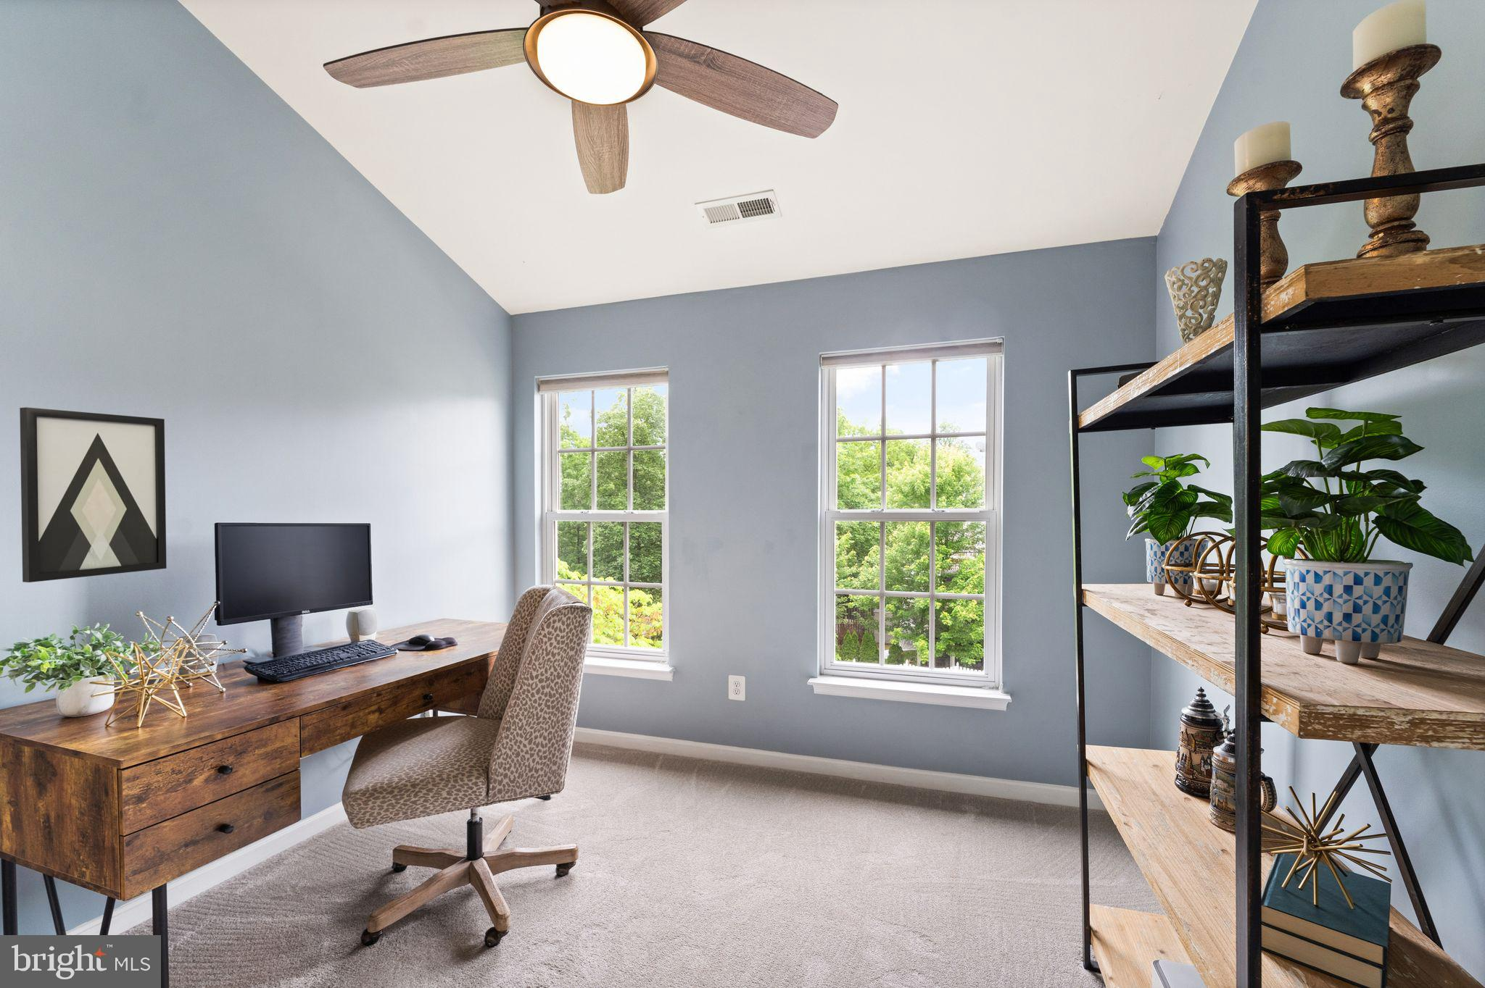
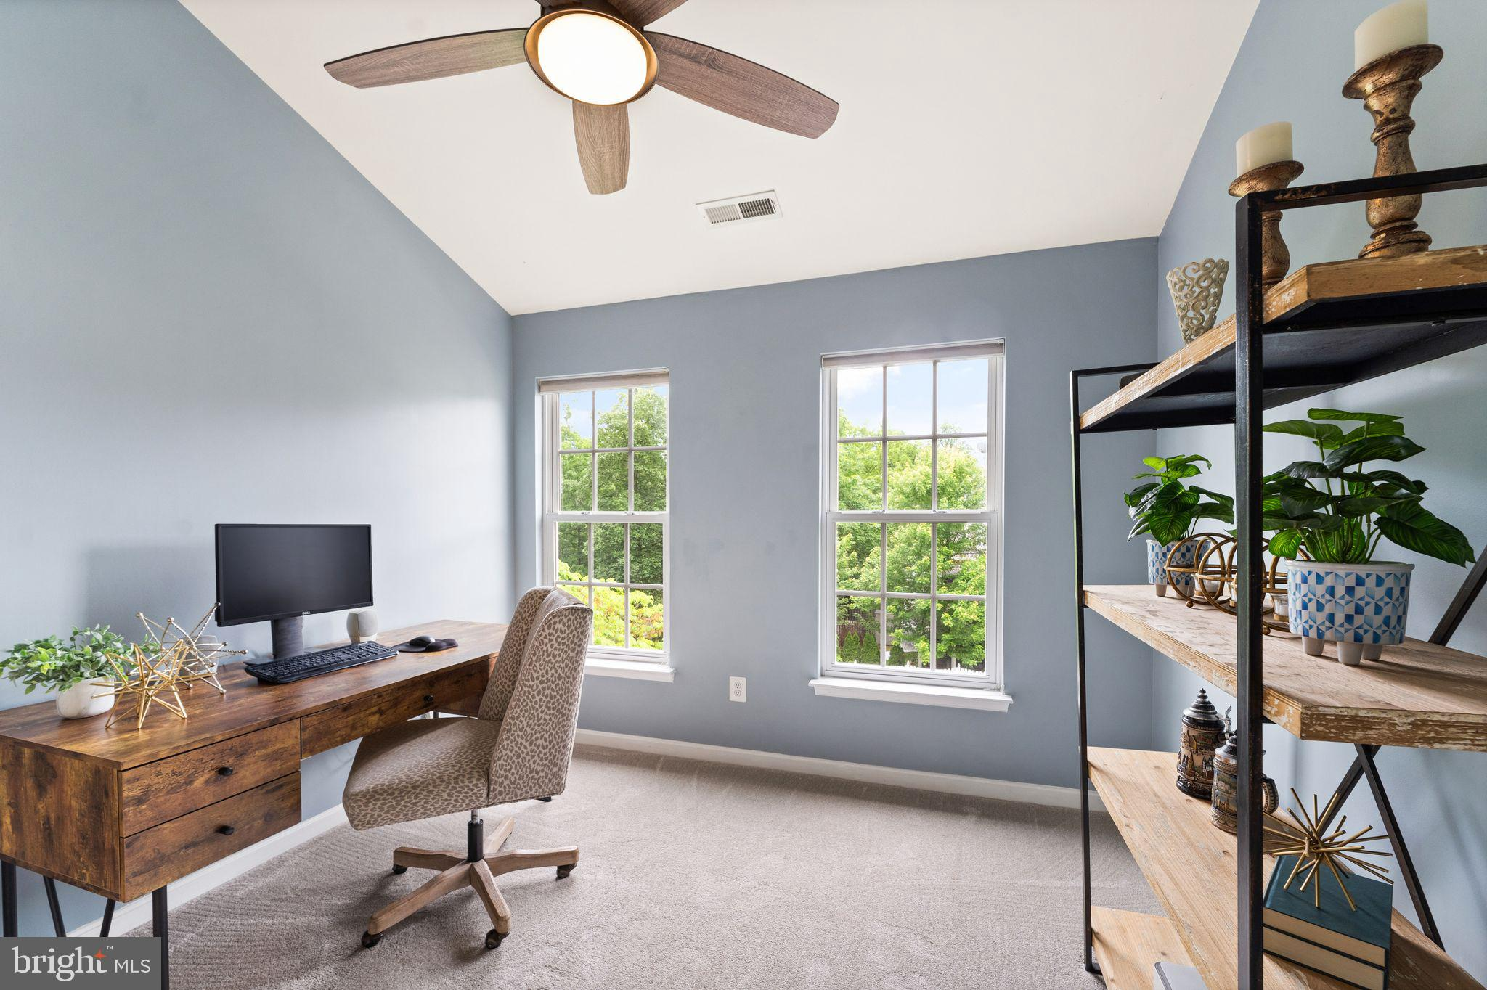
- wall art [19,407,168,583]
